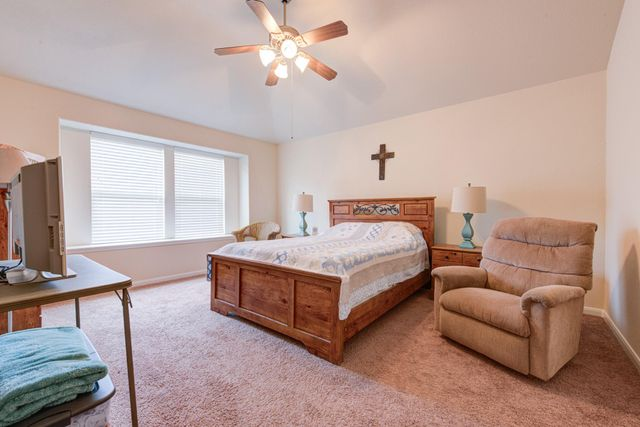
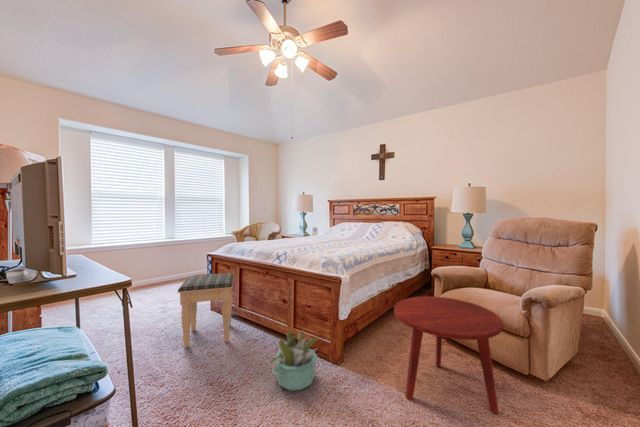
+ side table [393,295,505,415]
+ decorative plant [267,329,319,392]
+ footstool [177,272,235,349]
